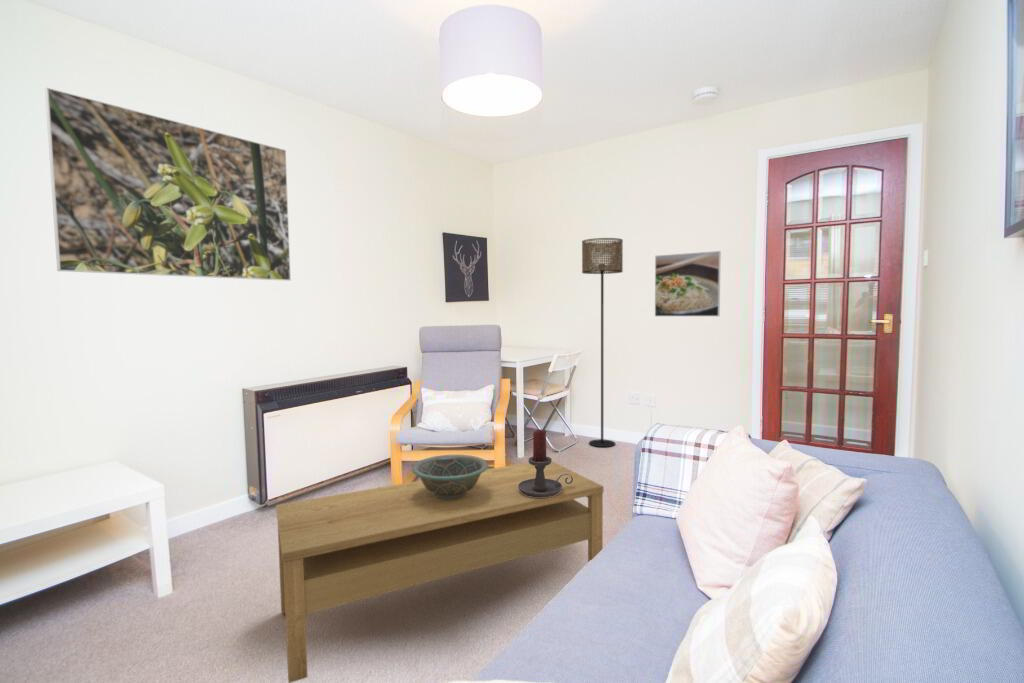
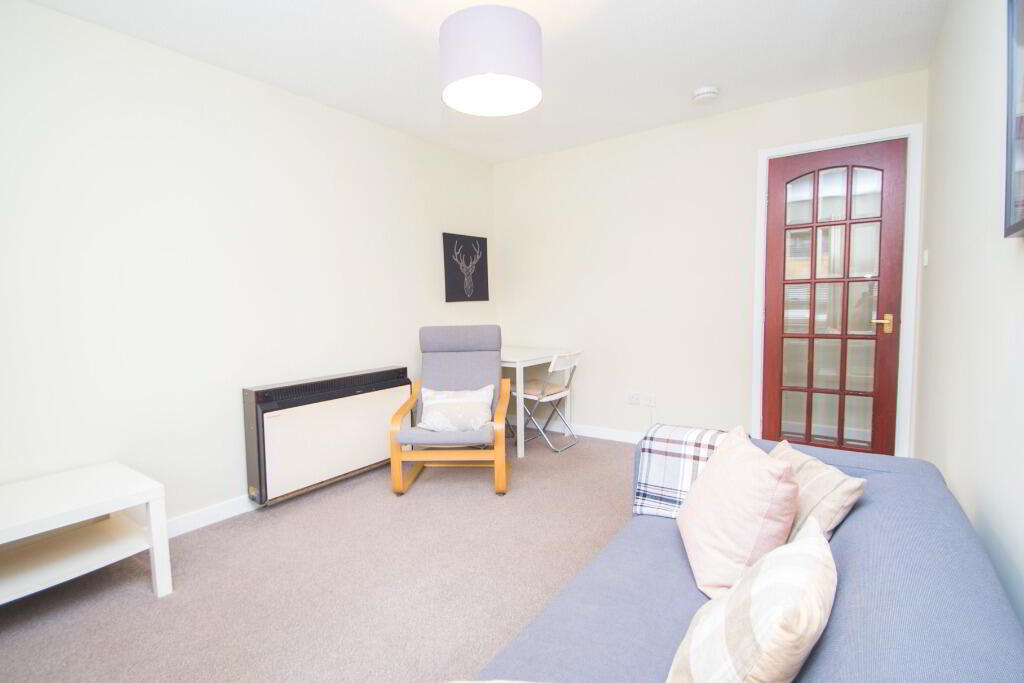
- coffee table [275,460,604,683]
- decorative bowl [411,454,489,499]
- candle holder [518,429,573,497]
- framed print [44,87,292,282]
- floor lamp [581,237,624,448]
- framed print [654,250,722,317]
